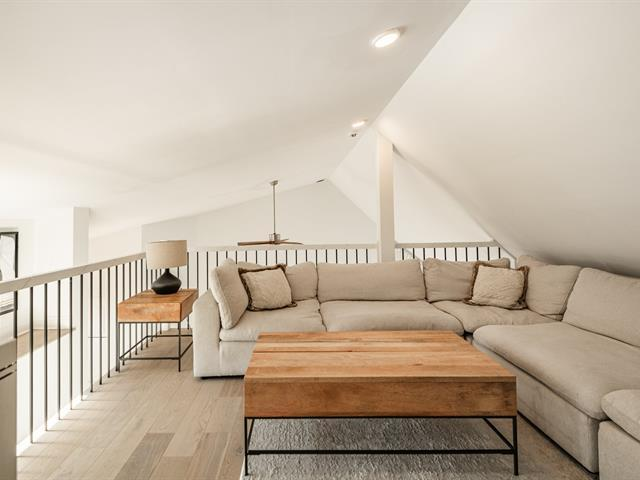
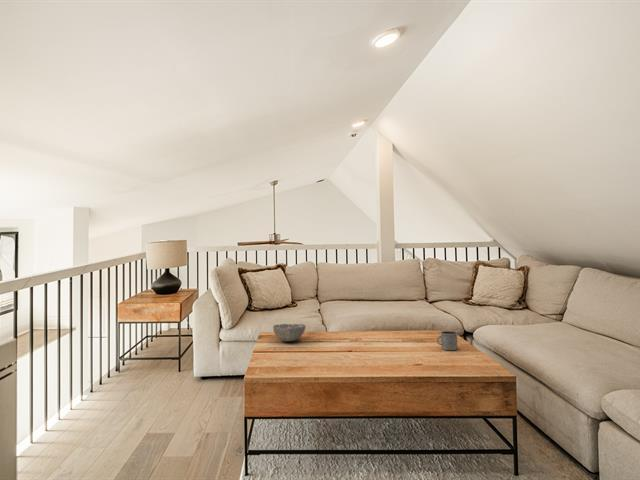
+ bowl [272,323,307,342]
+ mug [436,330,458,351]
